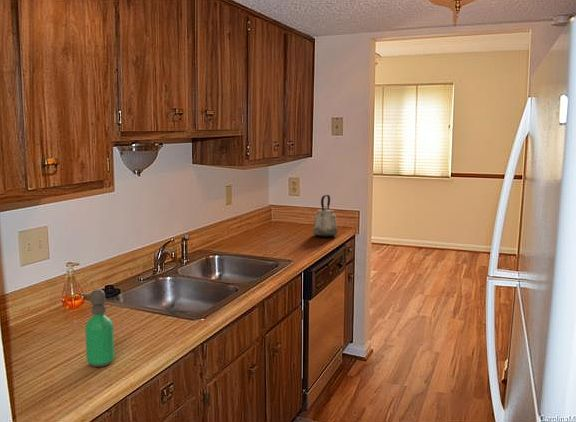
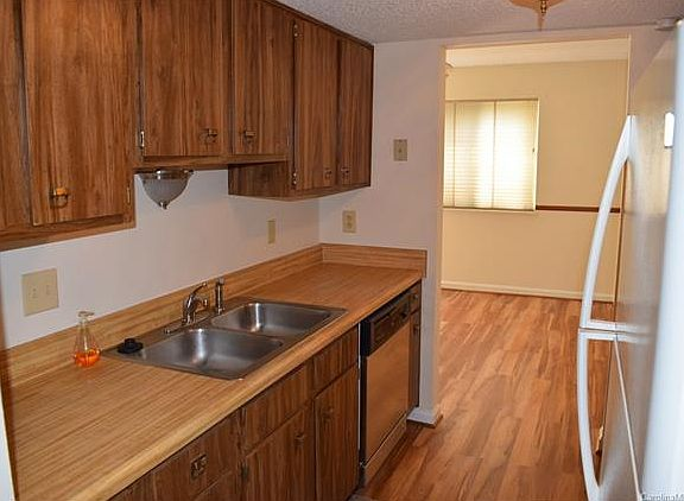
- soap dispenser [78,288,115,368]
- kettle [312,194,338,238]
